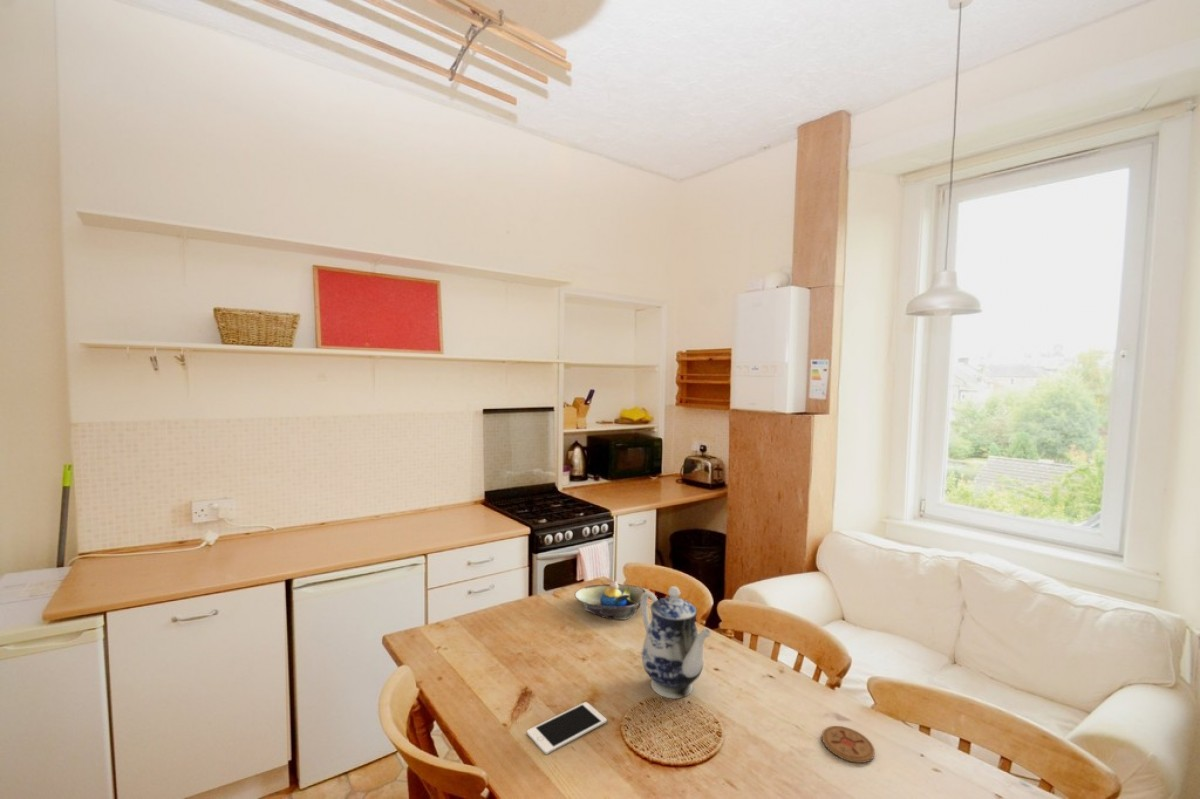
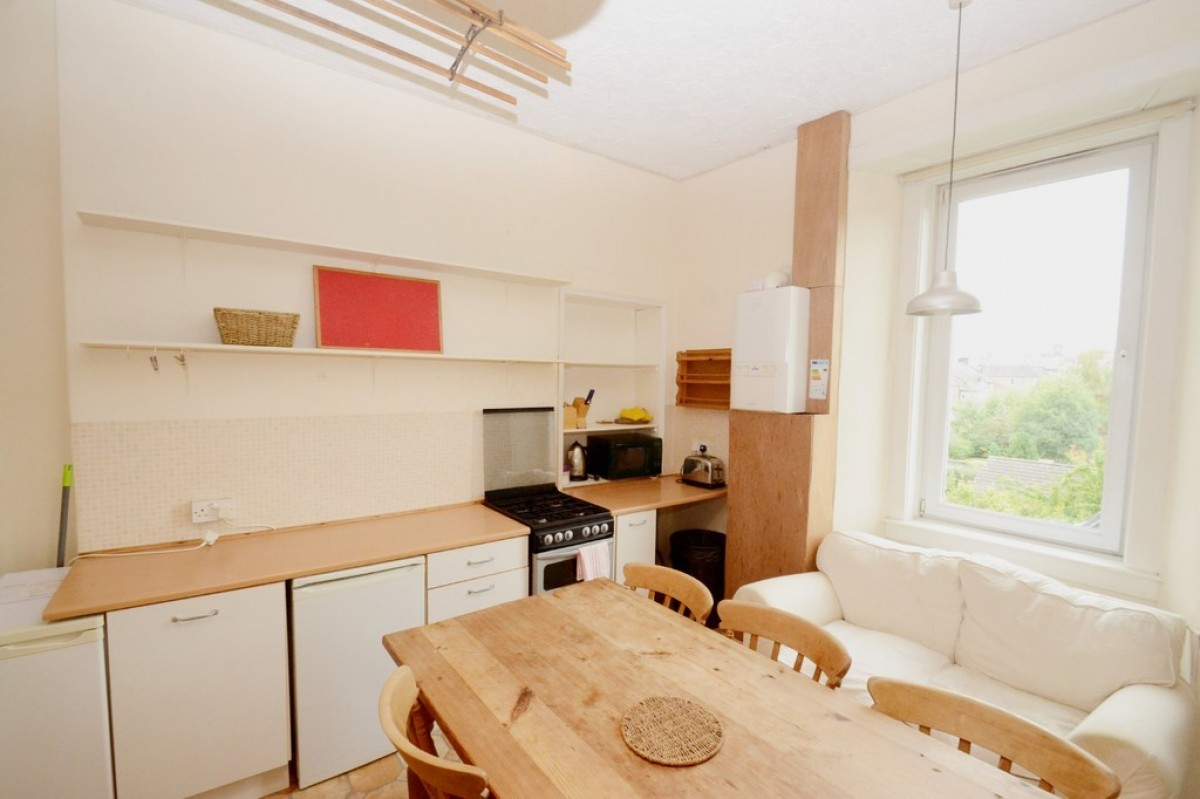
- cell phone [526,701,608,755]
- coaster [821,725,876,764]
- decorative bowl [574,580,646,621]
- teapot [640,585,712,700]
